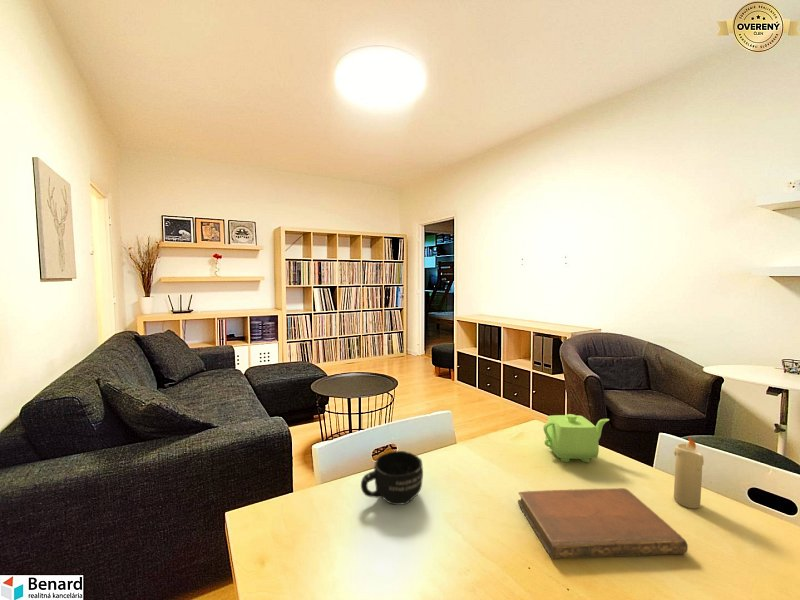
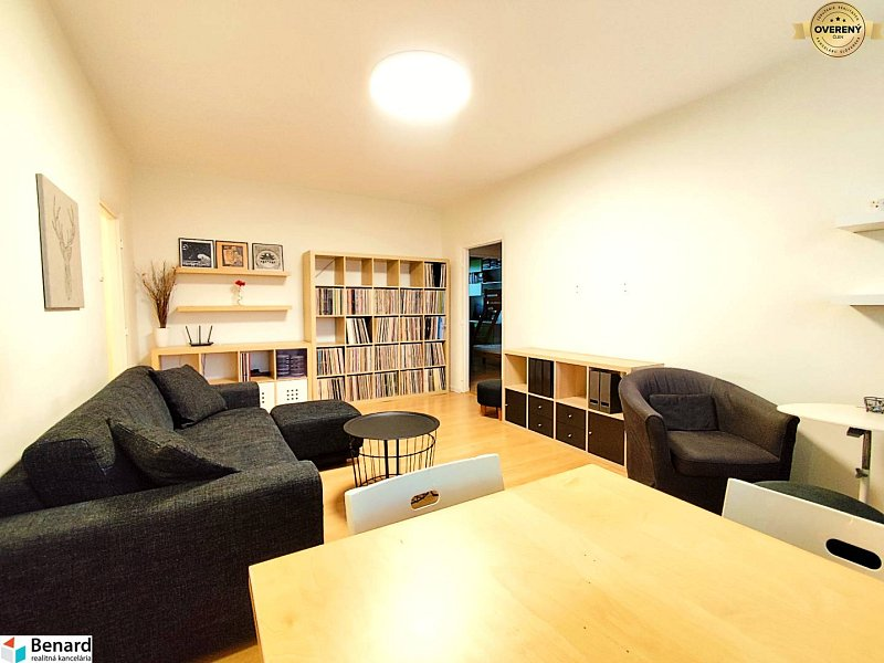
- notebook [517,487,689,560]
- candle [673,435,705,509]
- teapot [542,413,610,463]
- mug [360,450,424,506]
